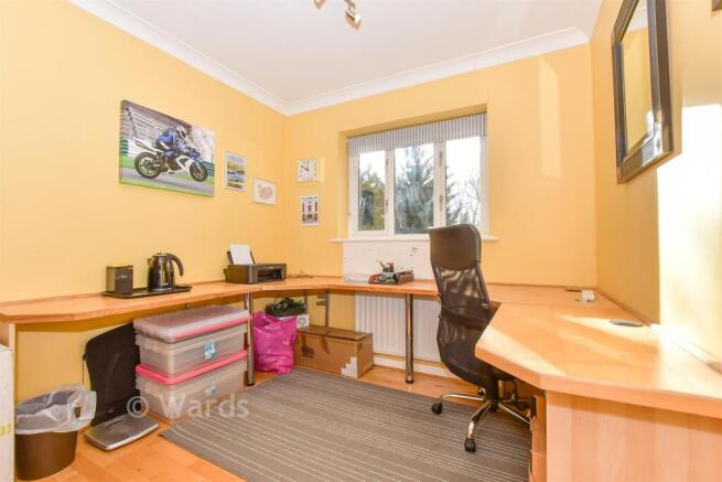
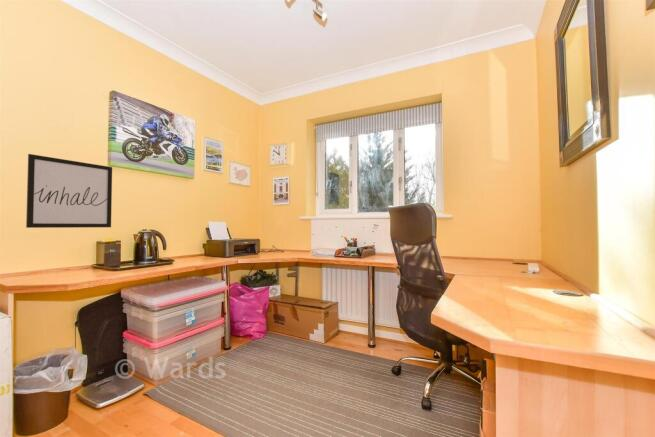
+ wall art [25,153,113,229]
